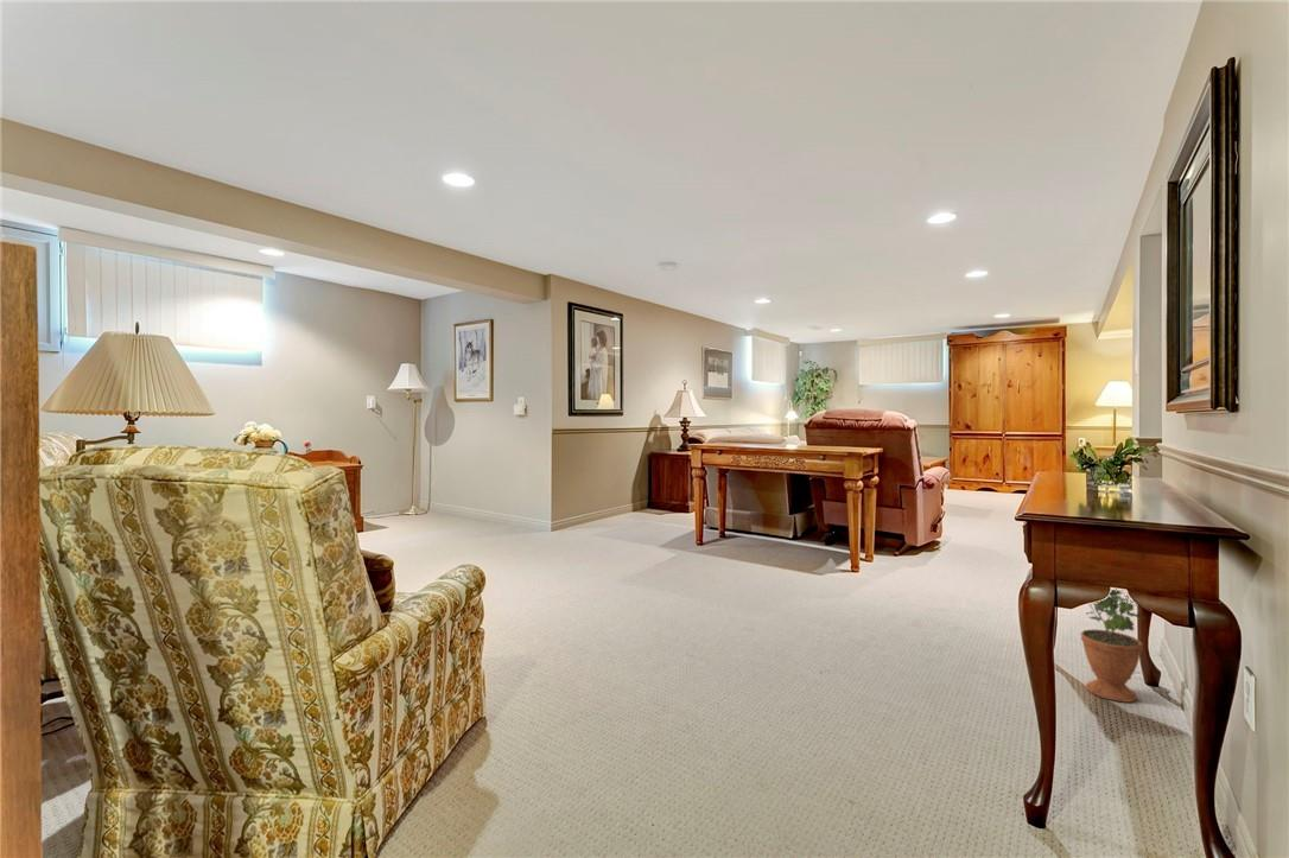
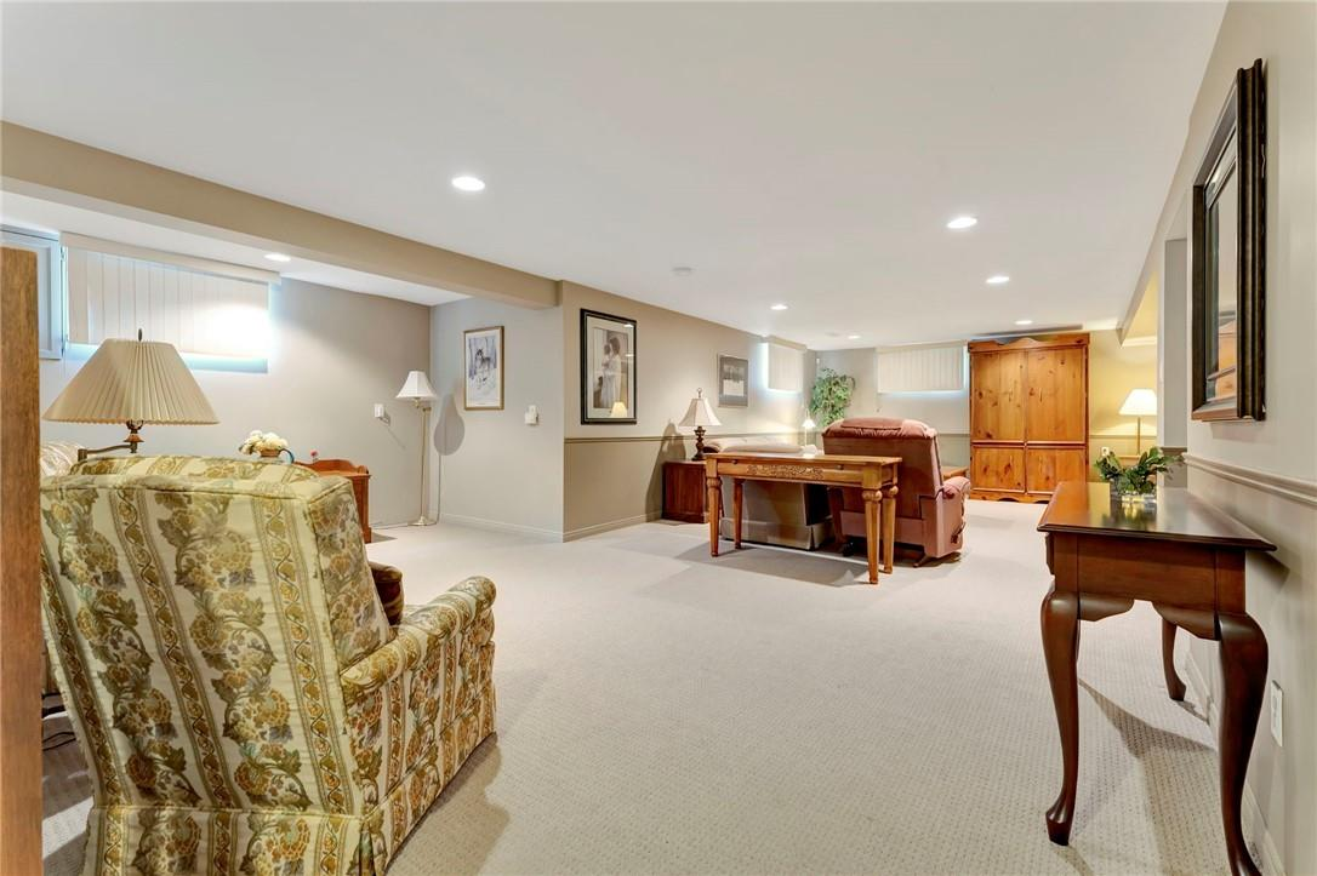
- potted plant [1080,589,1144,704]
